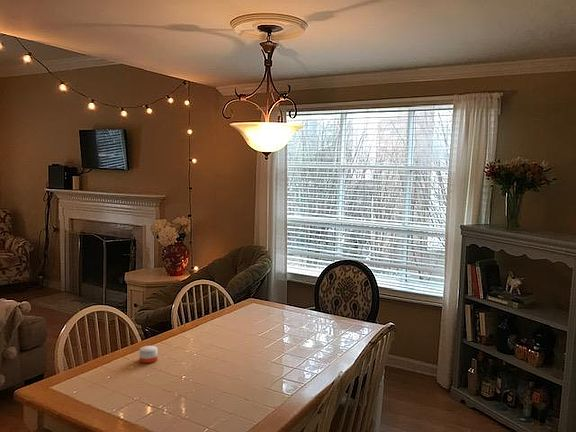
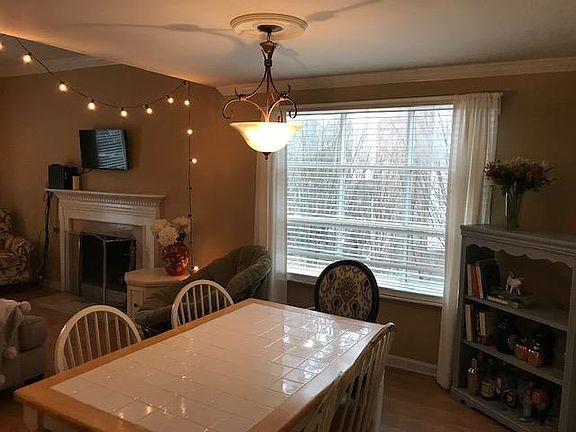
- candle [139,345,158,364]
